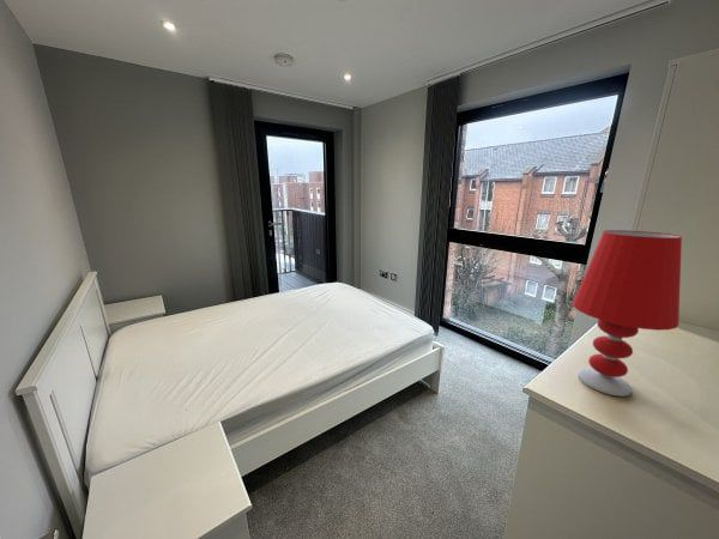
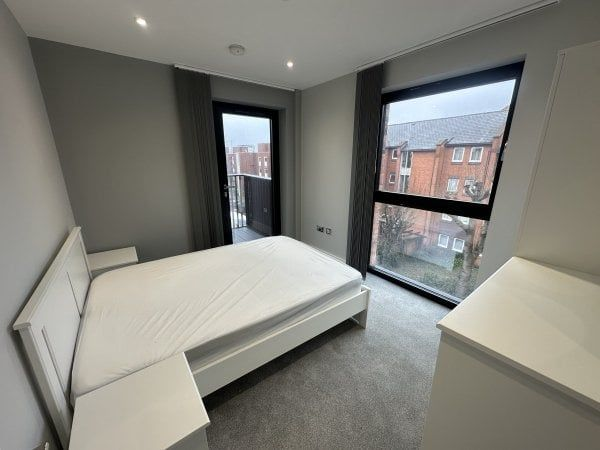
- table lamp [570,229,683,398]
